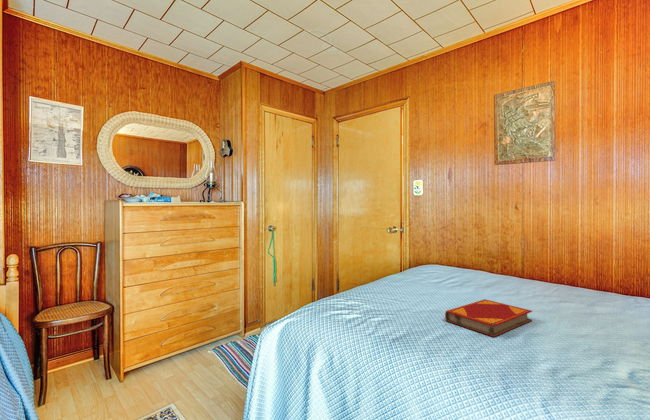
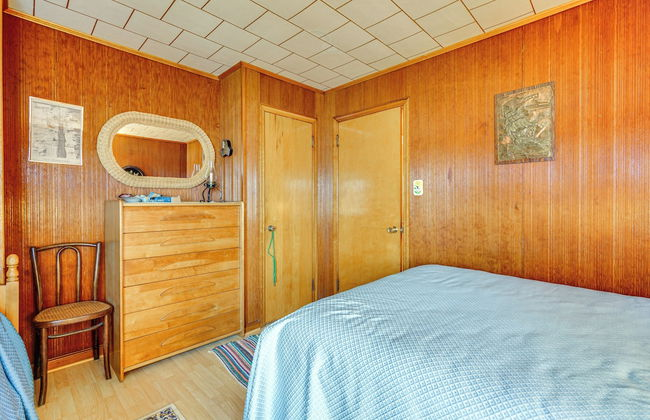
- hardback book [444,298,533,338]
